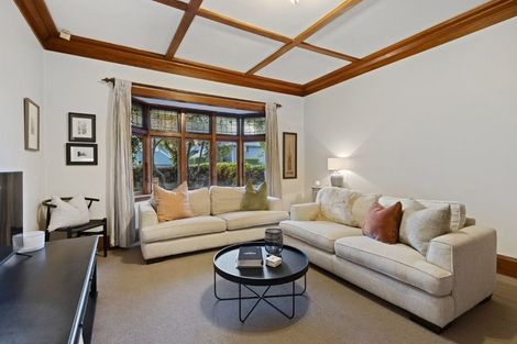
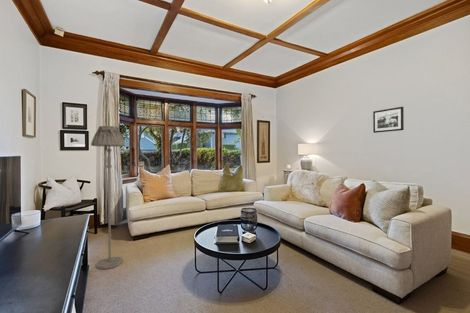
+ floor lamp [90,125,127,270]
+ picture frame [372,106,405,134]
